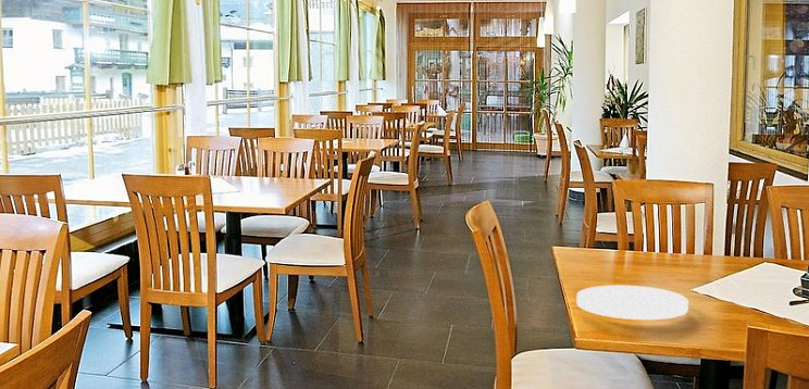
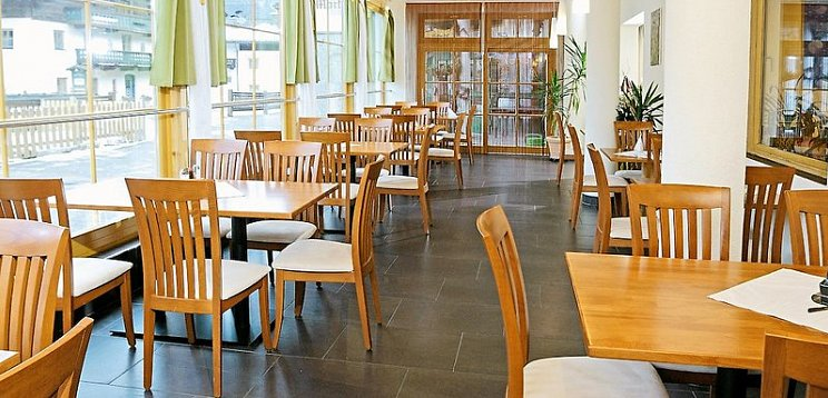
- plate [575,285,689,321]
